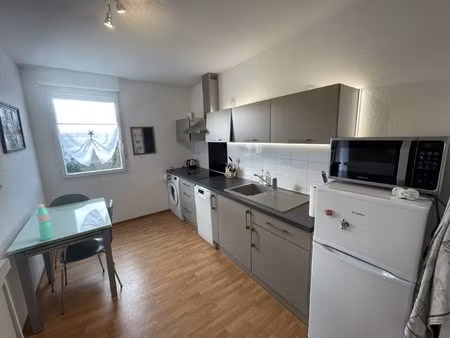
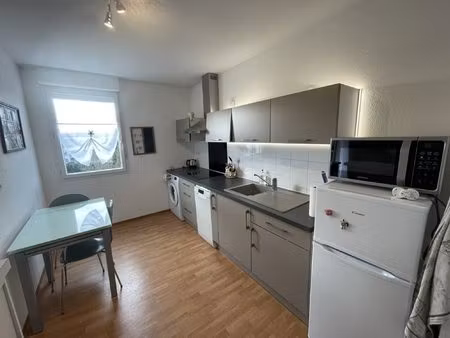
- water bottle [36,203,55,241]
